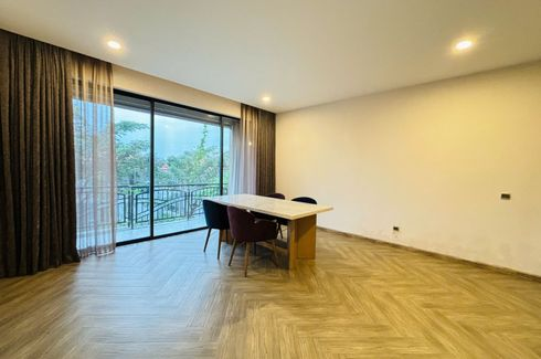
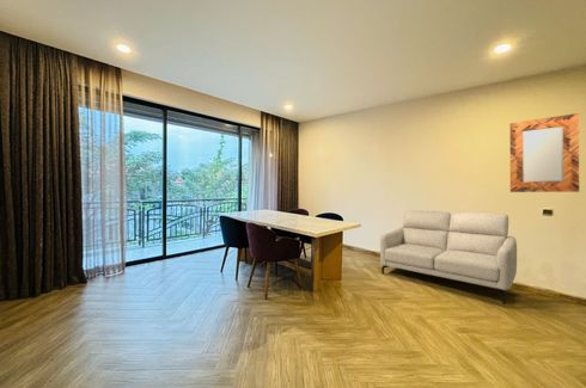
+ home mirror [509,112,580,193]
+ sofa [379,209,518,306]
